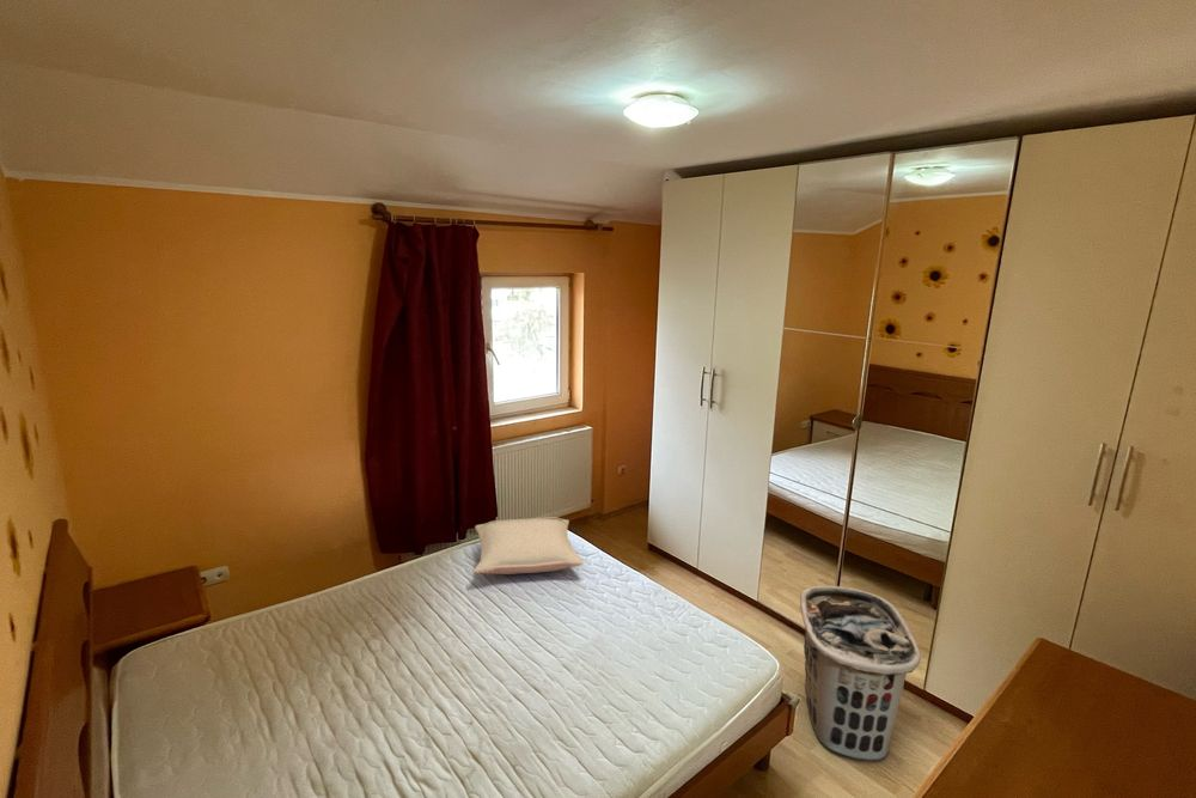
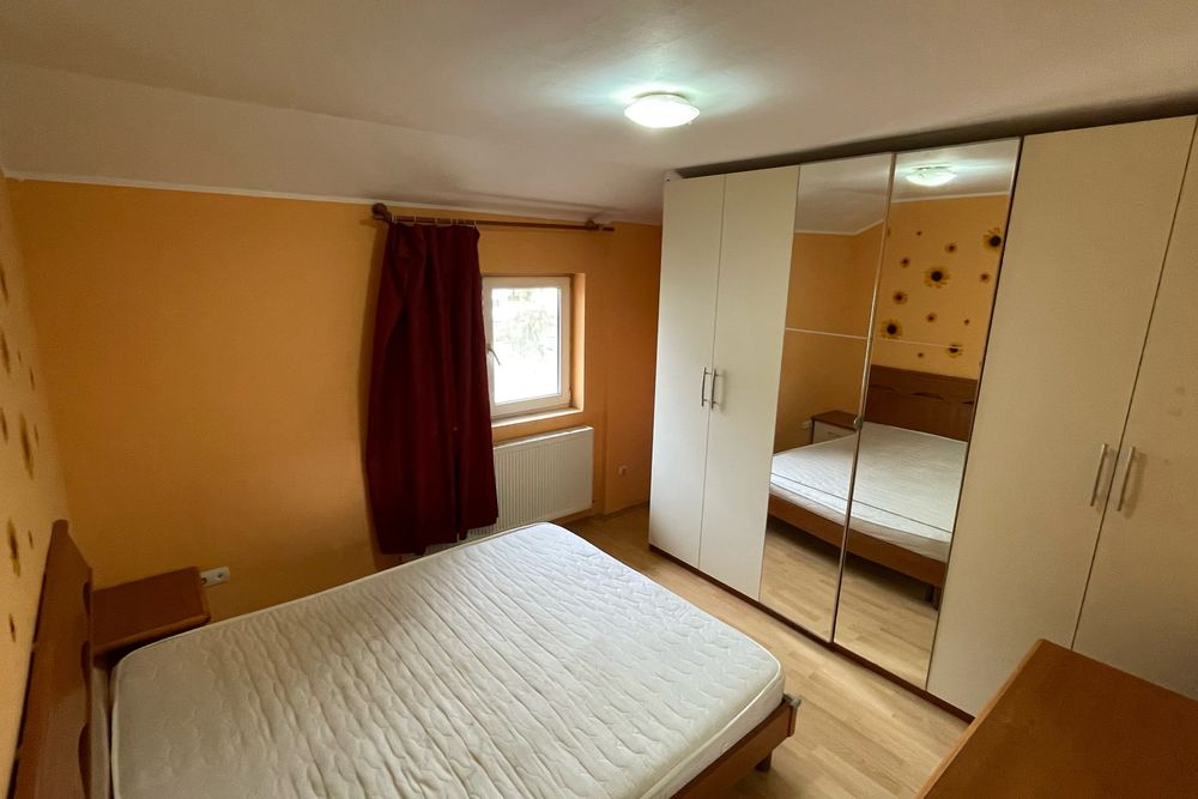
- pillow [472,516,585,575]
- clothes hamper [799,585,922,762]
